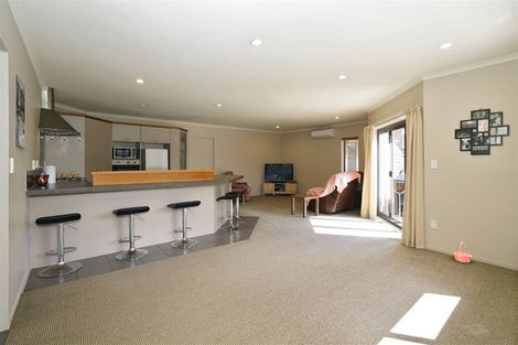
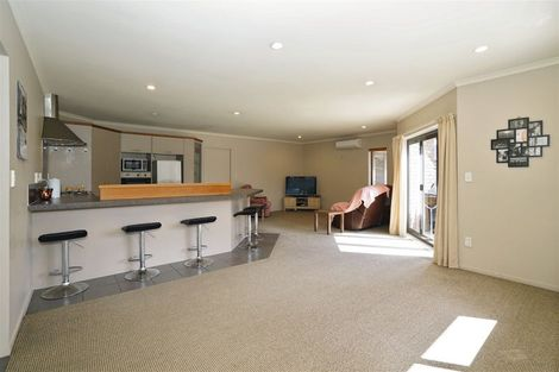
- basket [453,240,473,263]
